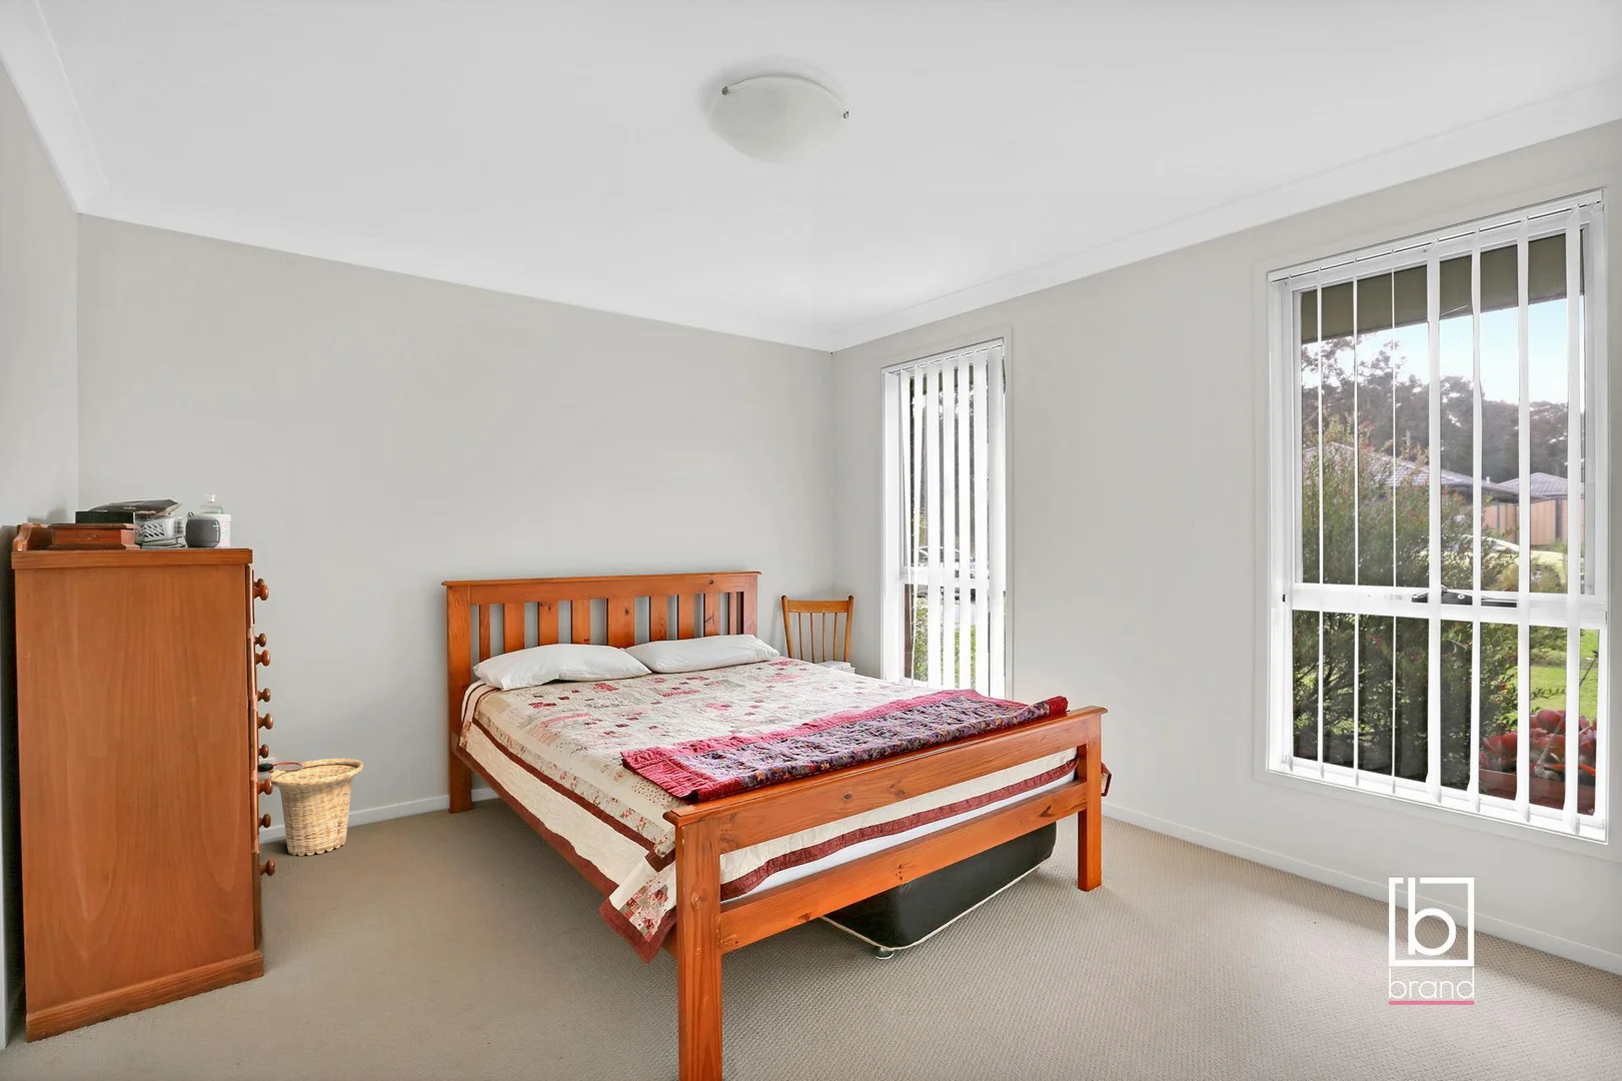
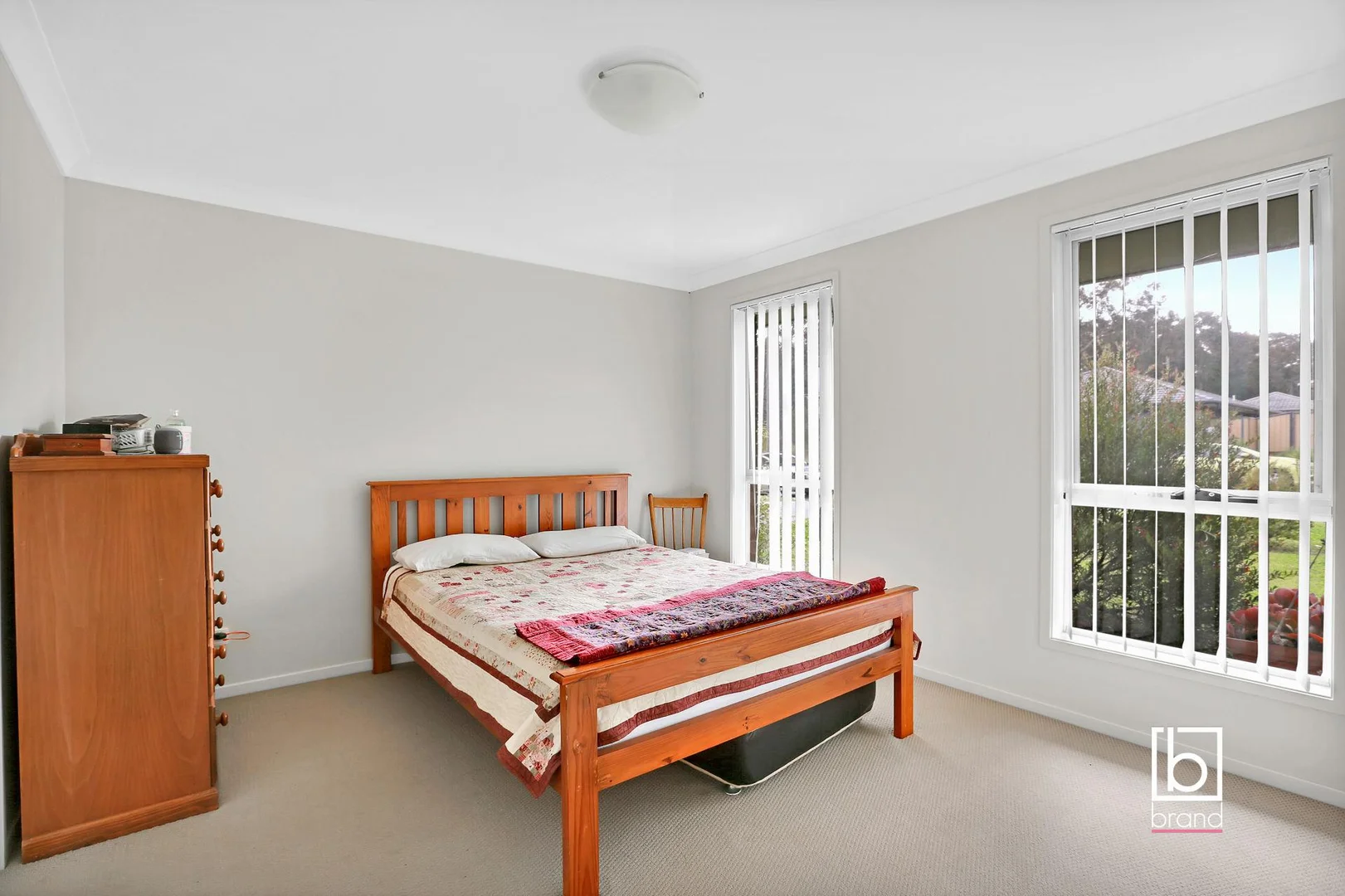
- basket [270,758,364,857]
